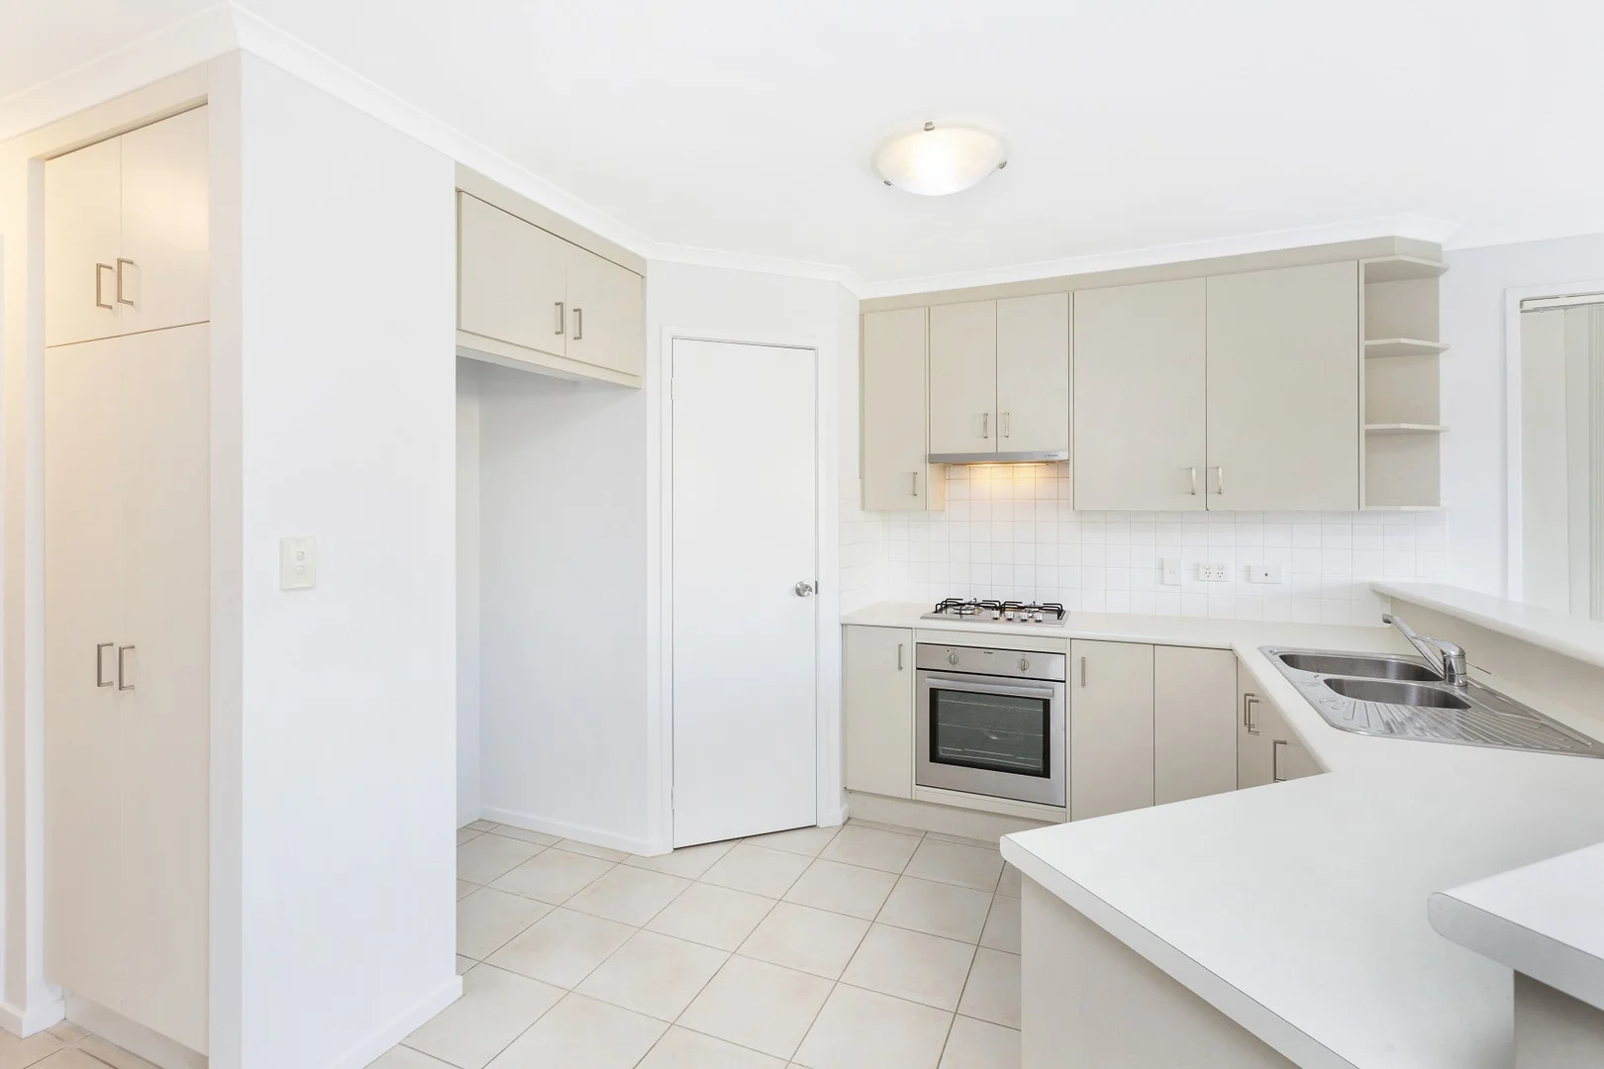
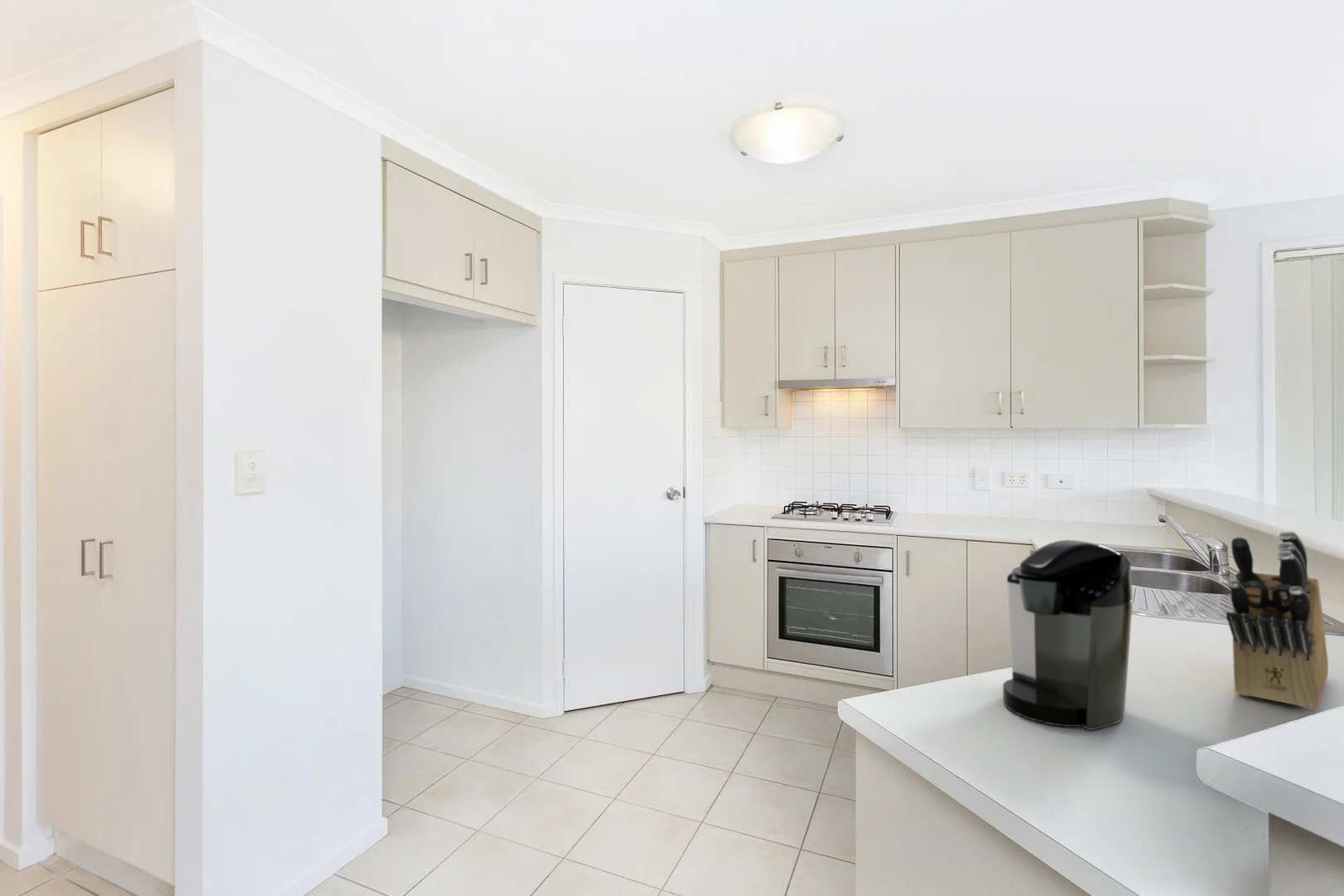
+ knife block [1225,530,1329,710]
+ coffee maker [1002,539,1133,731]
